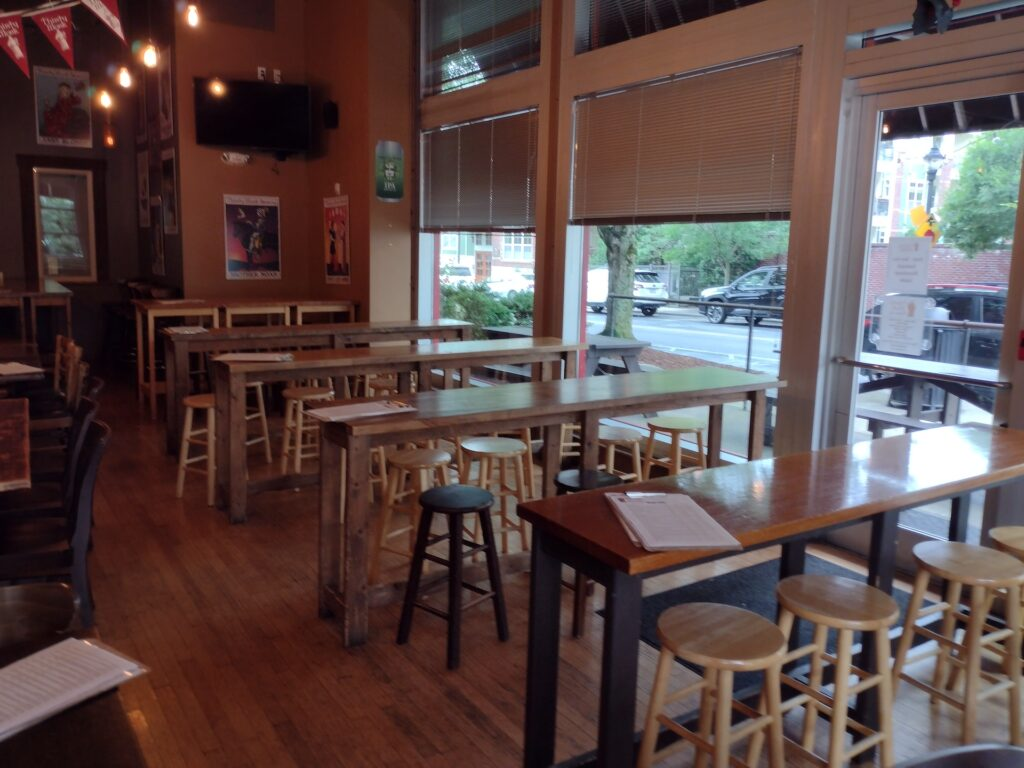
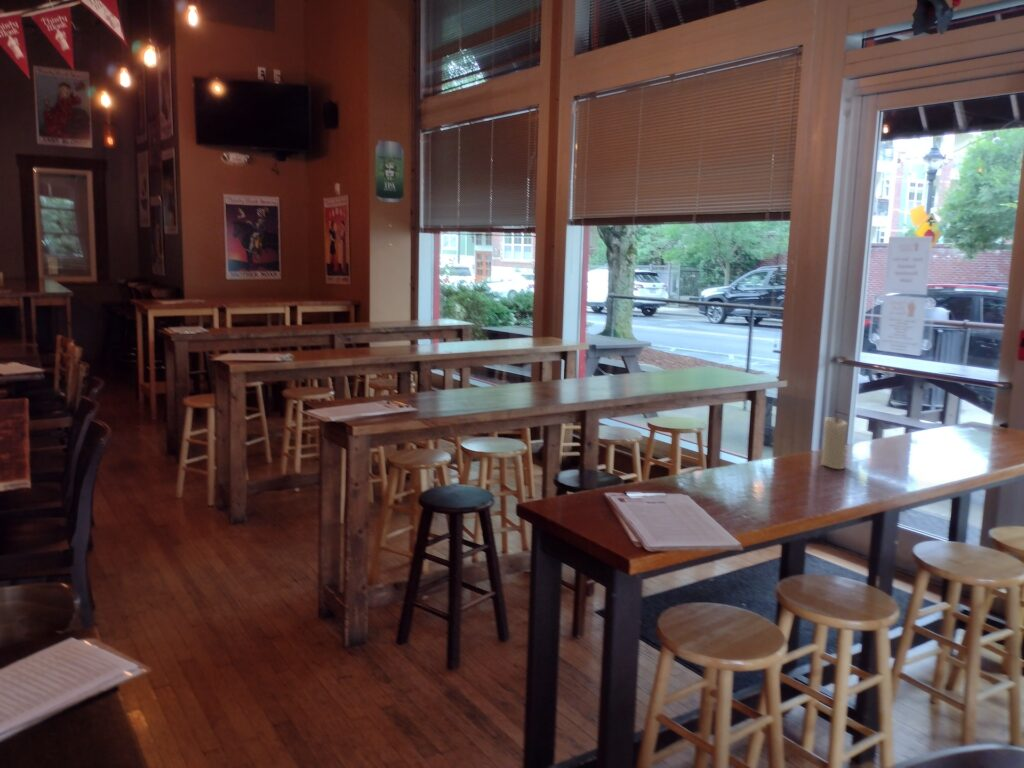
+ candle [820,416,849,470]
